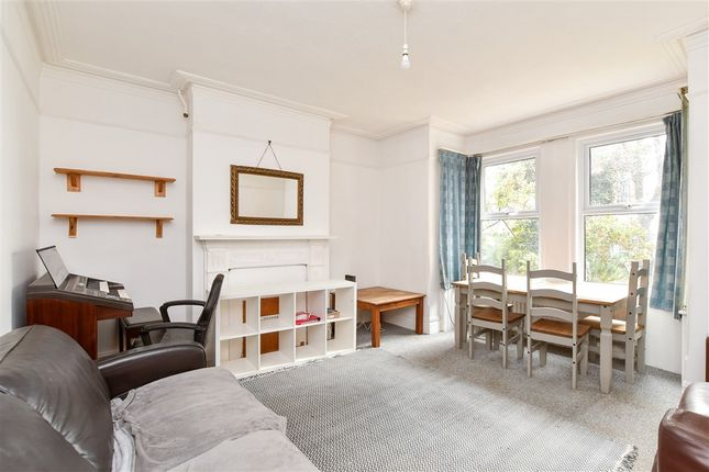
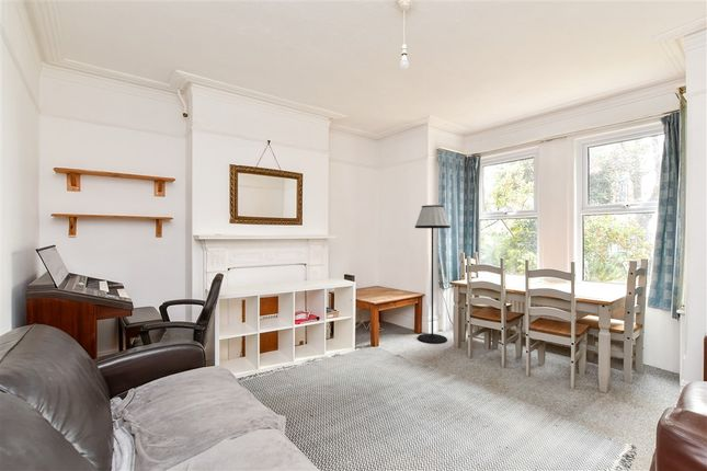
+ floor lamp [414,204,452,345]
